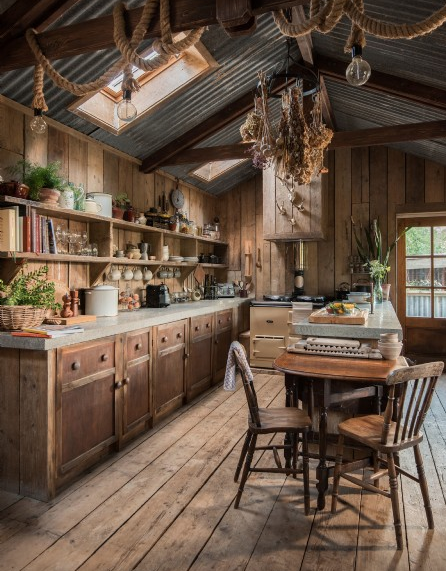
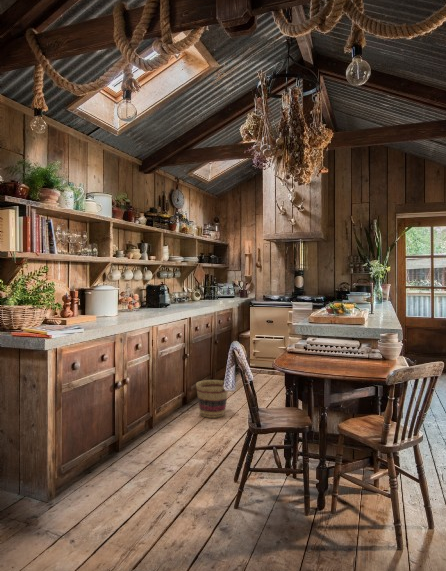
+ basket [195,379,229,419]
